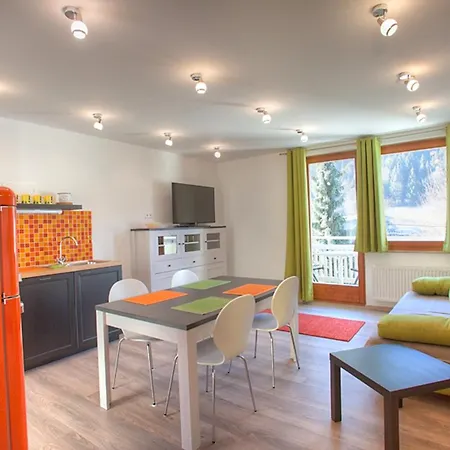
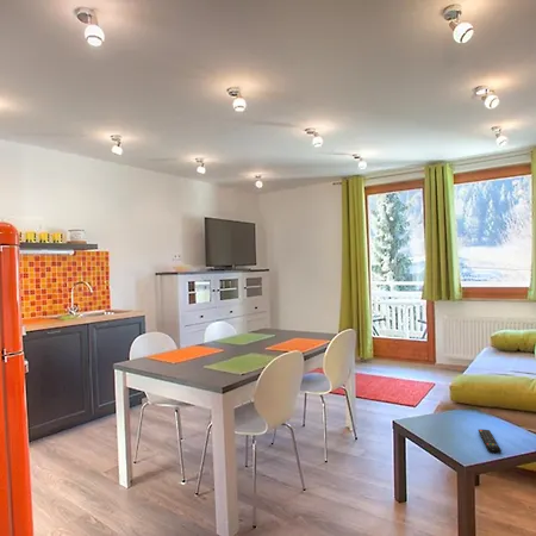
+ remote control [476,428,503,454]
